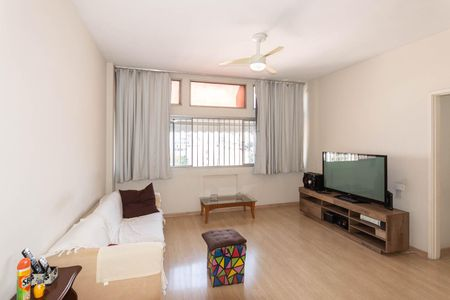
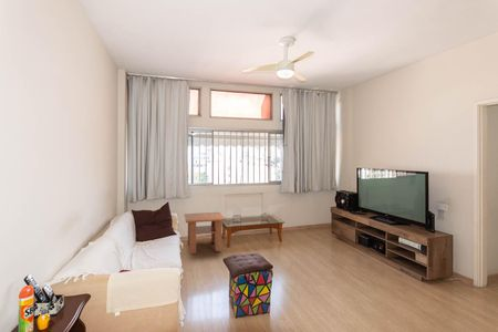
+ coffee table [183,211,227,255]
